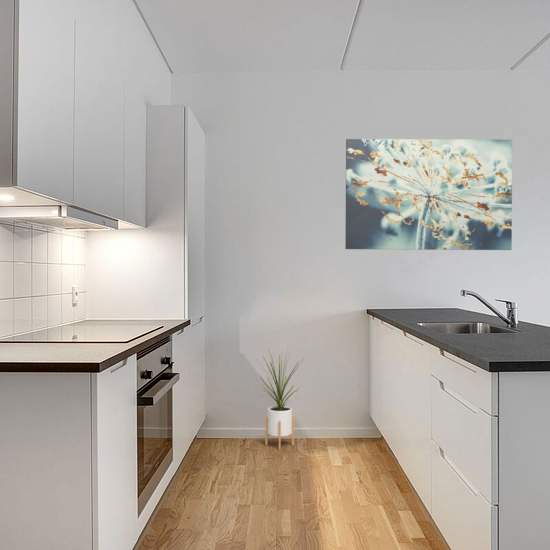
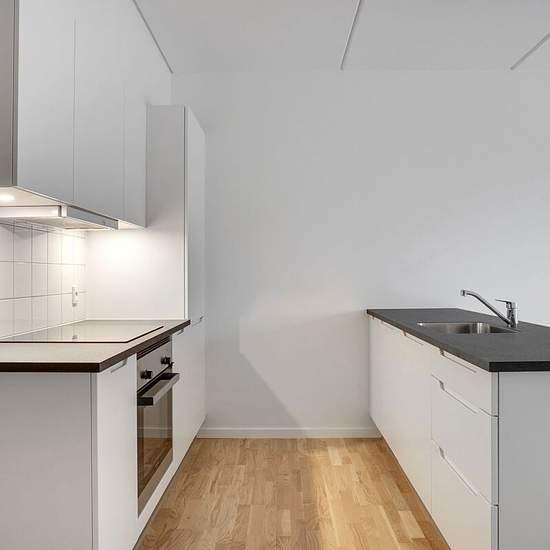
- wall art [344,138,513,251]
- house plant [255,348,304,451]
